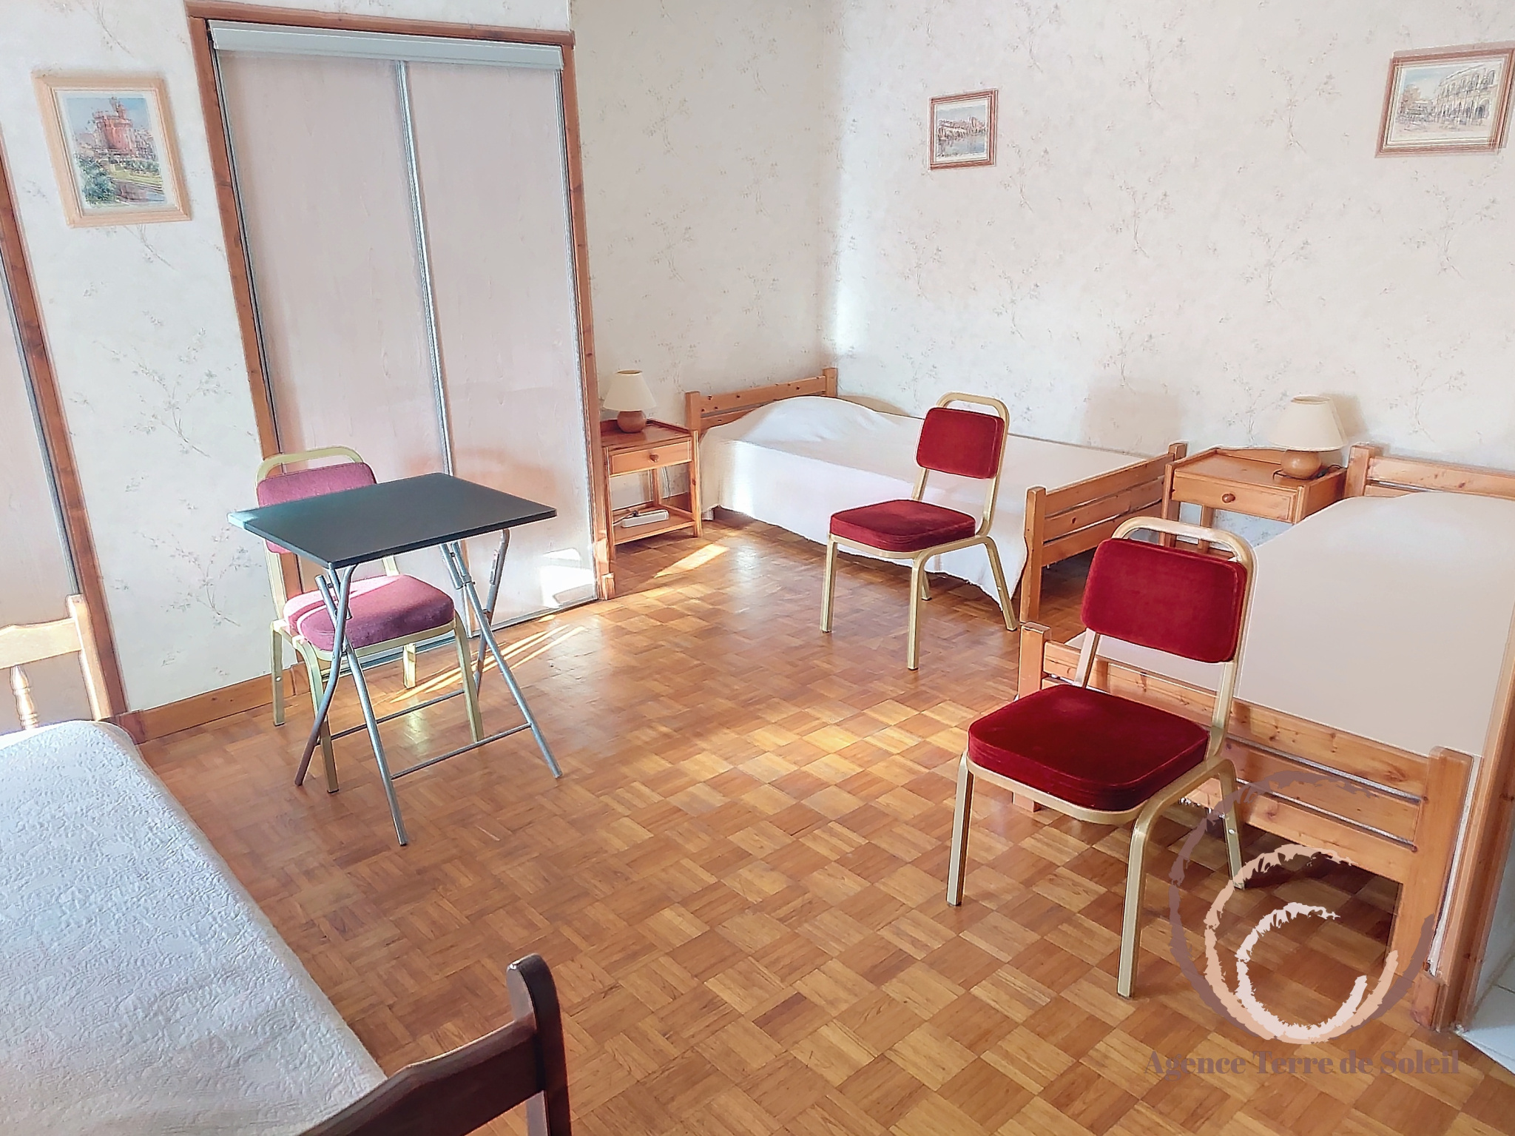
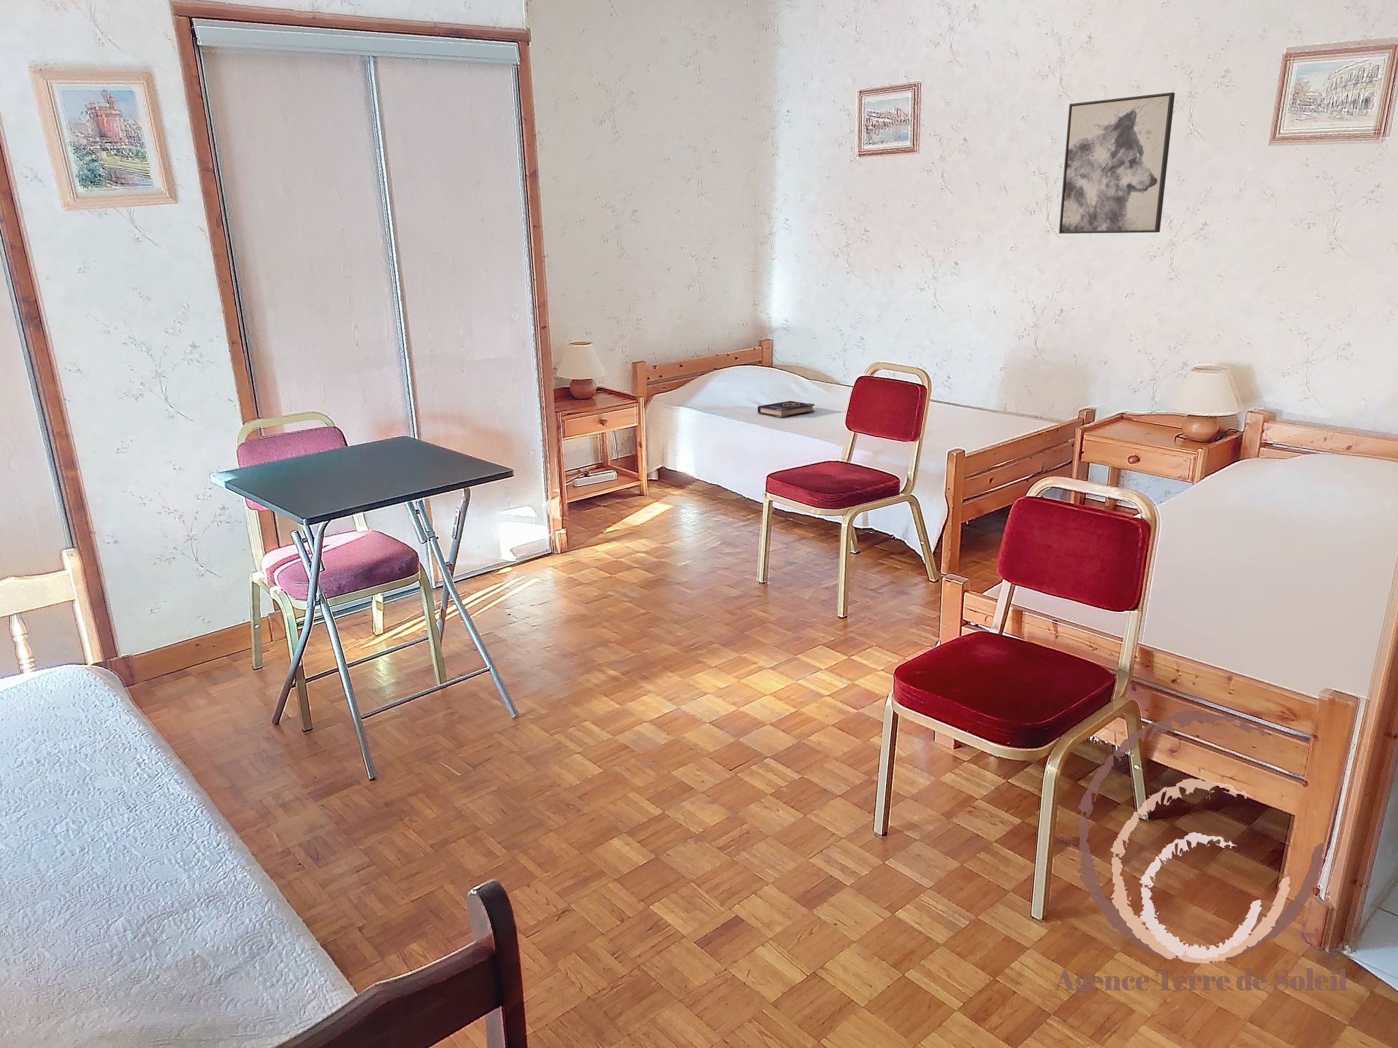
+ wall art [1058,91,1176,234]
+ book [757,400,815,418]
